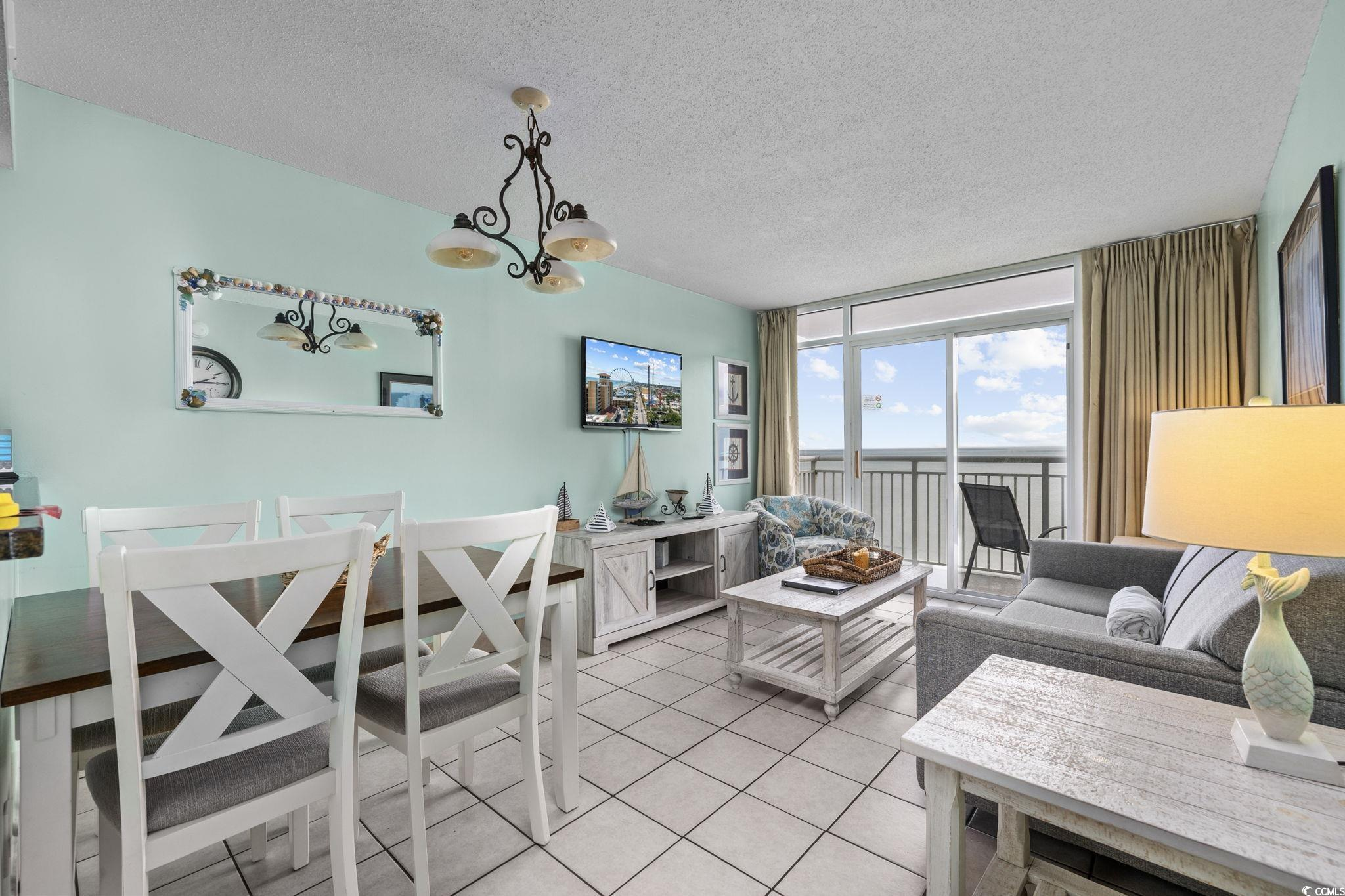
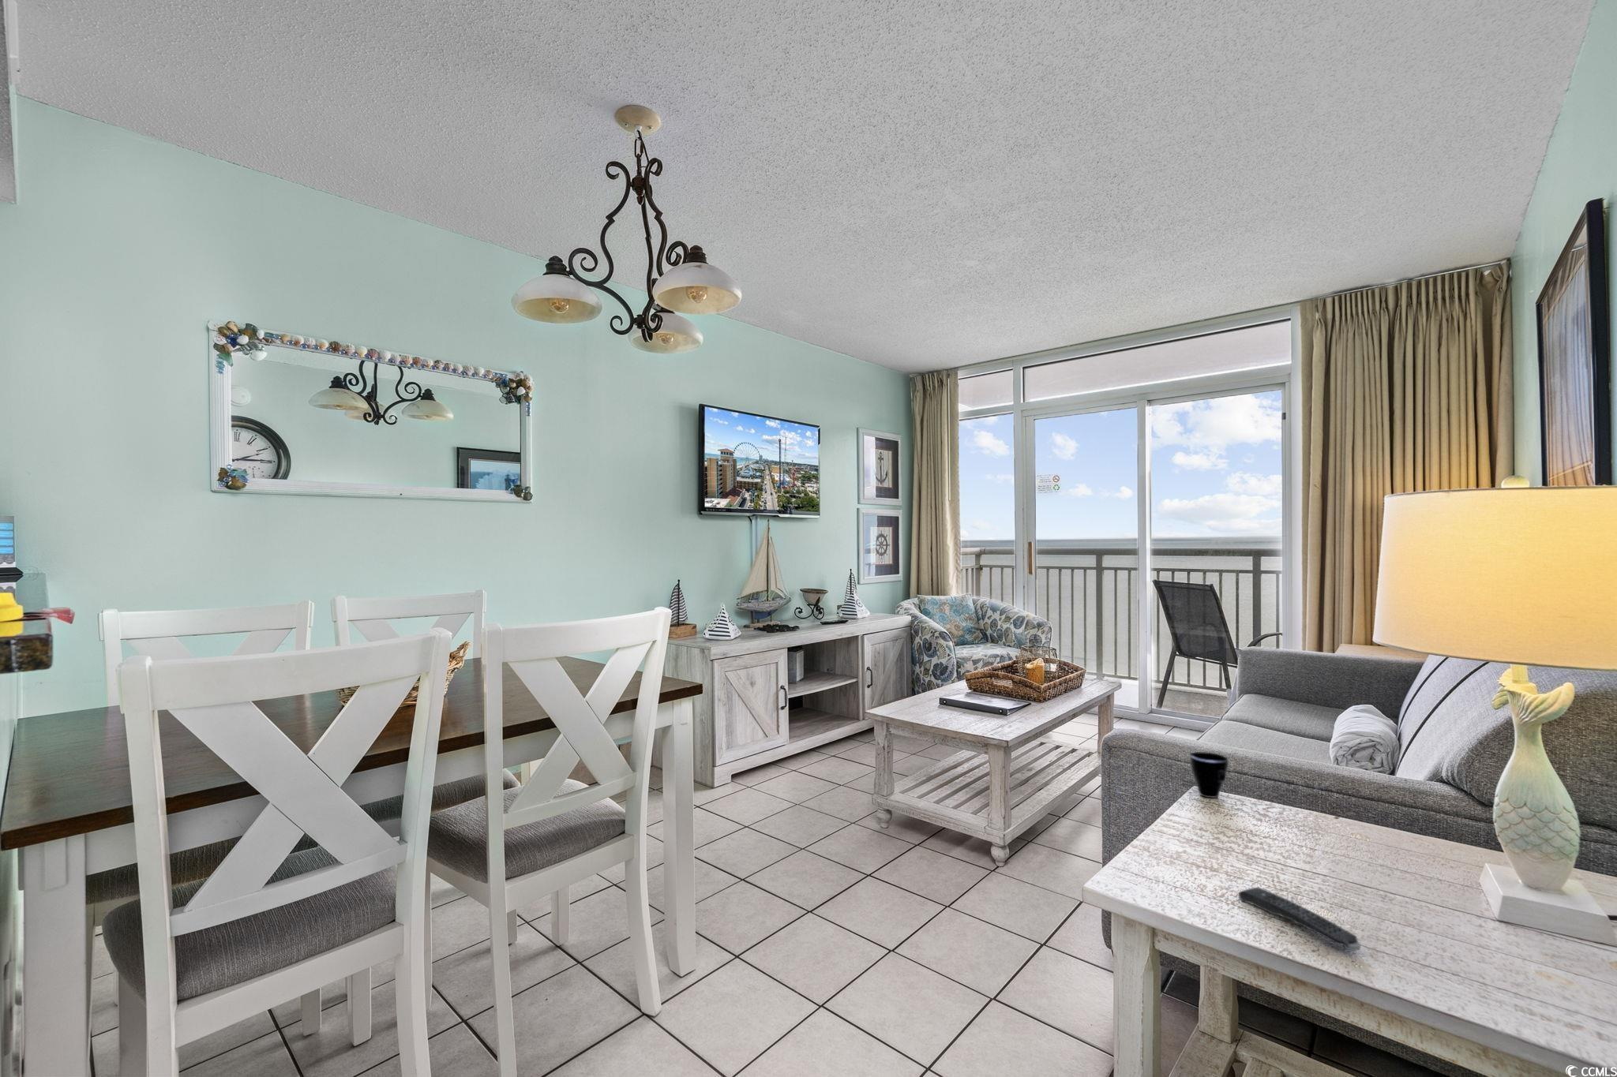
+ cup [1189,751,1230,798]
+ remote control [1238,886,1362,952]
